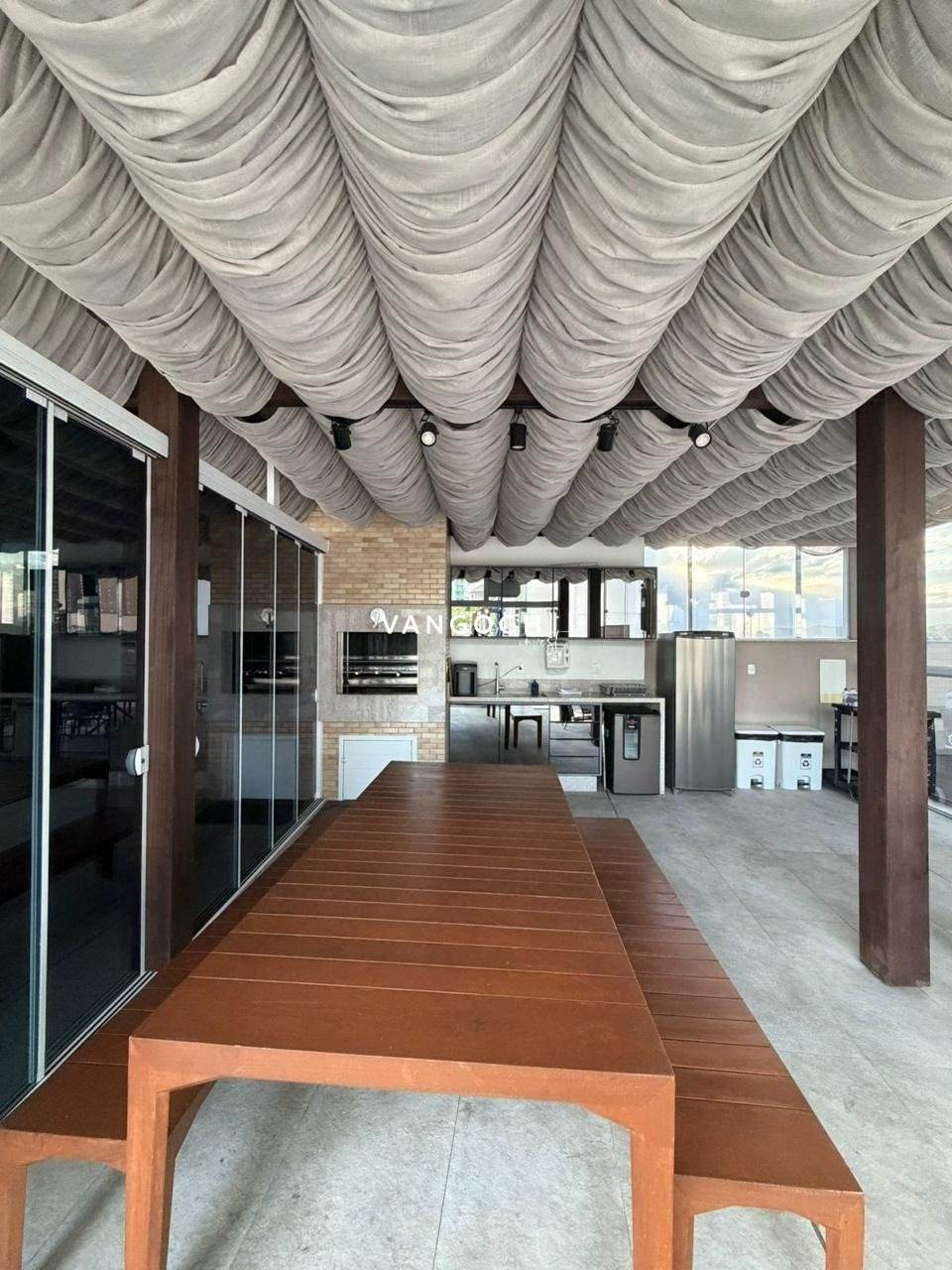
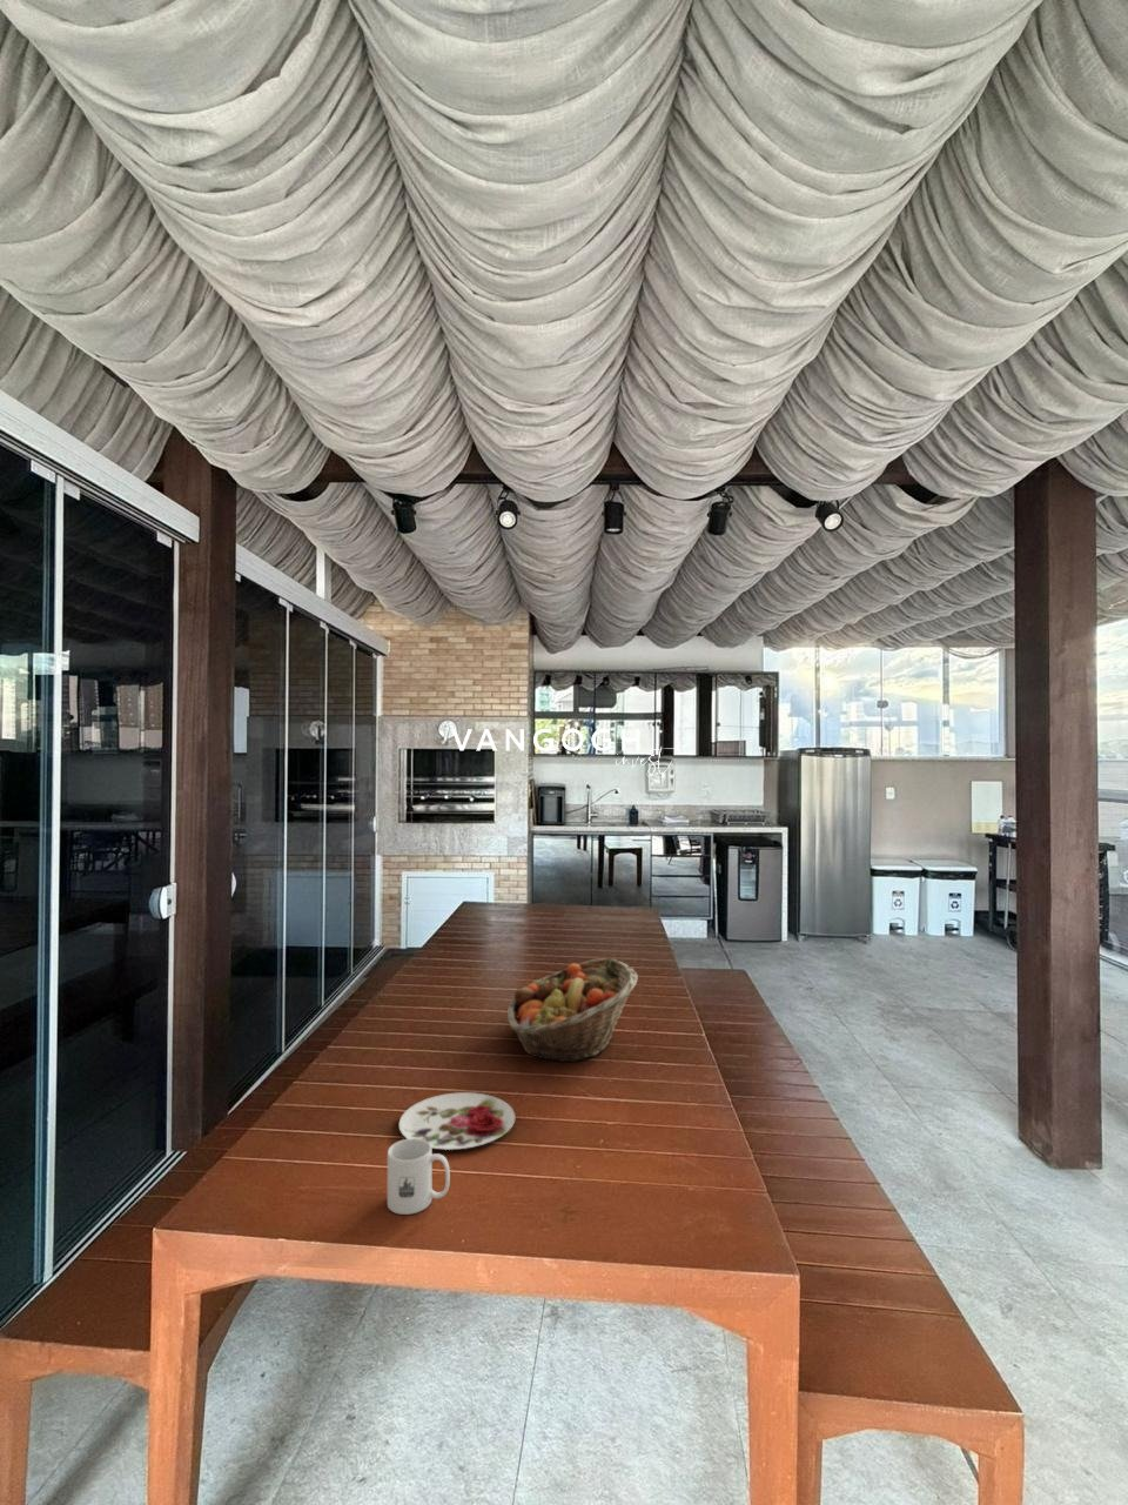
+ mug [386,1138,451,1216]
+ plate [398,1091,515,1151]
+ fruit basket [506,958,639,1064]
